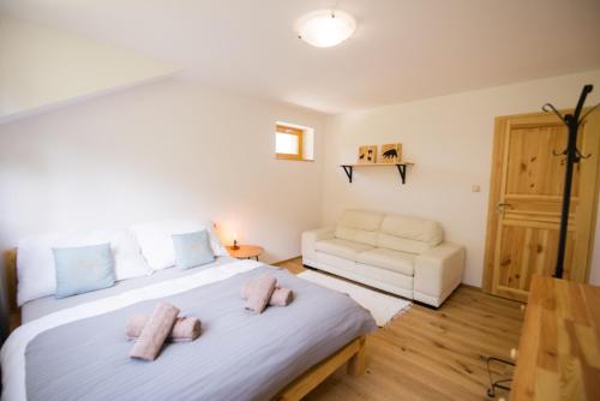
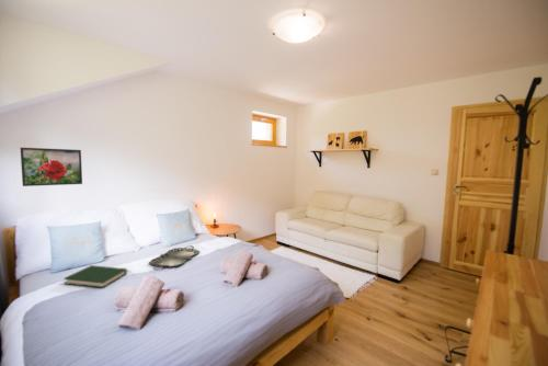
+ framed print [20,147,83,187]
+ hardback book [62,264,128,289]
+ serving tray [148,244,201,268]
